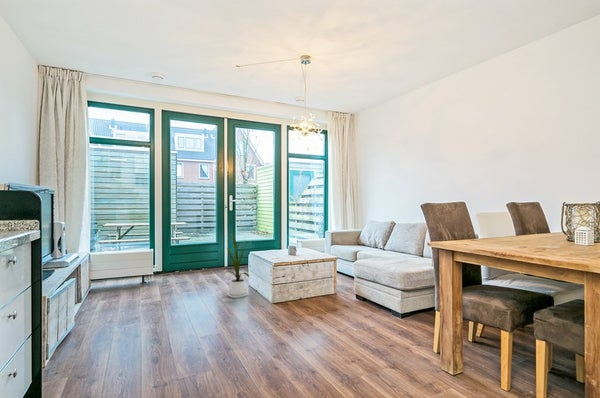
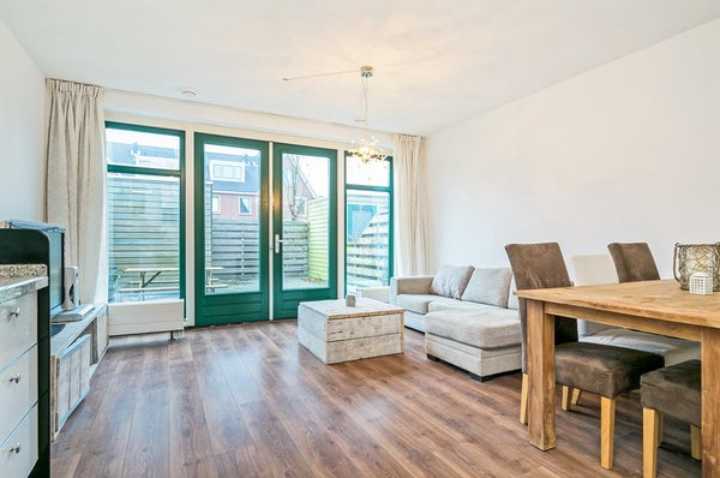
- house plant [224,232,253,299]
